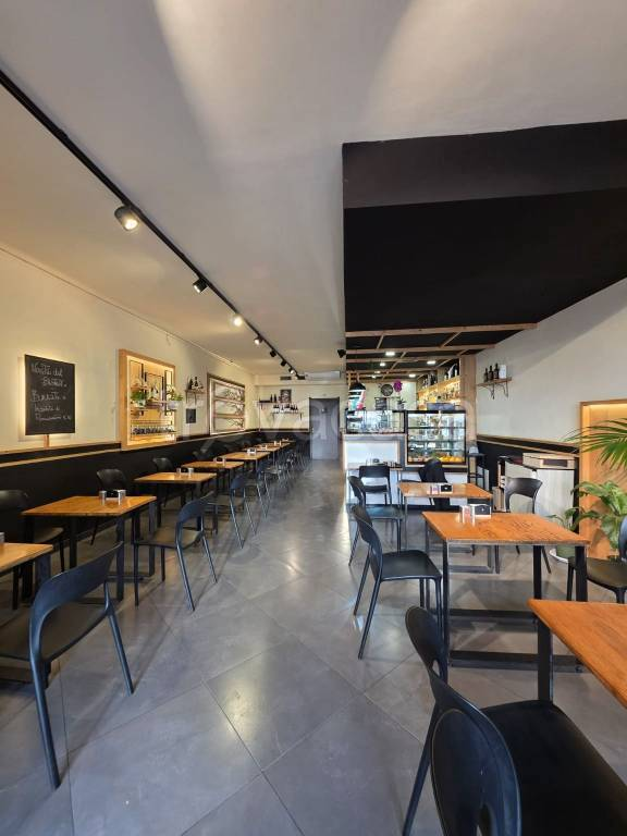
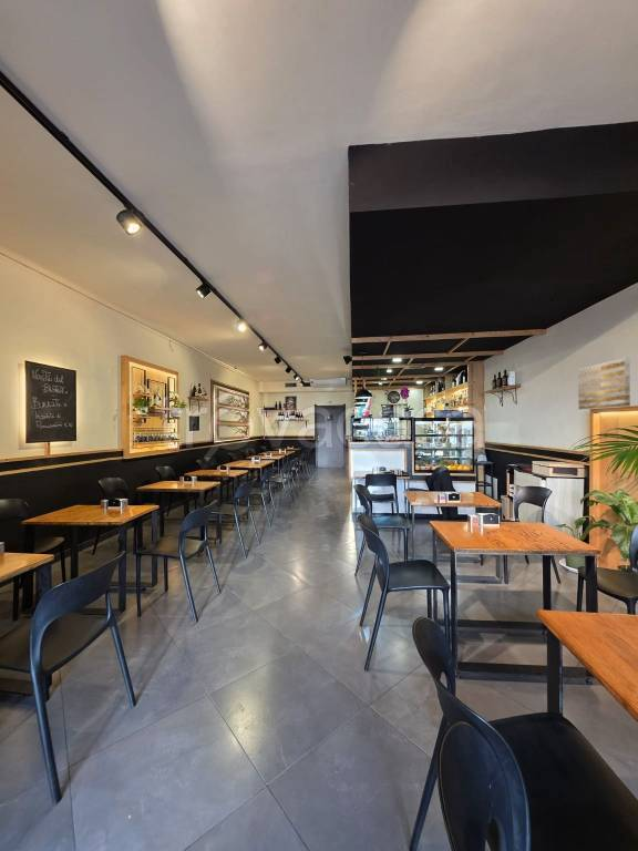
+ wall art [577,356,631,410]
